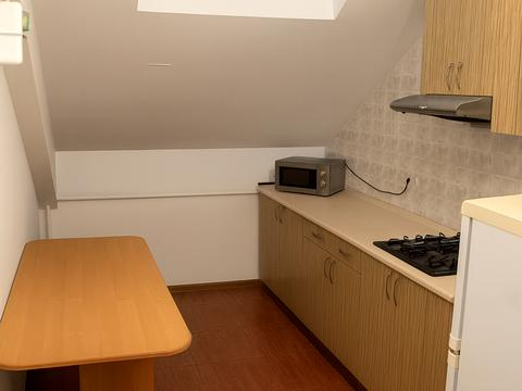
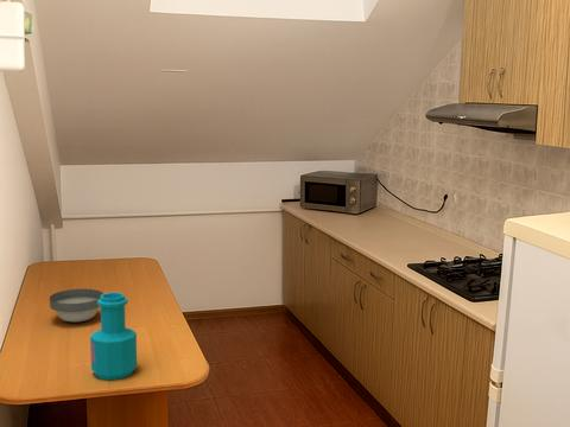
+ bowl [49,288,104,323]
+ bottle [89,292,138,381]
